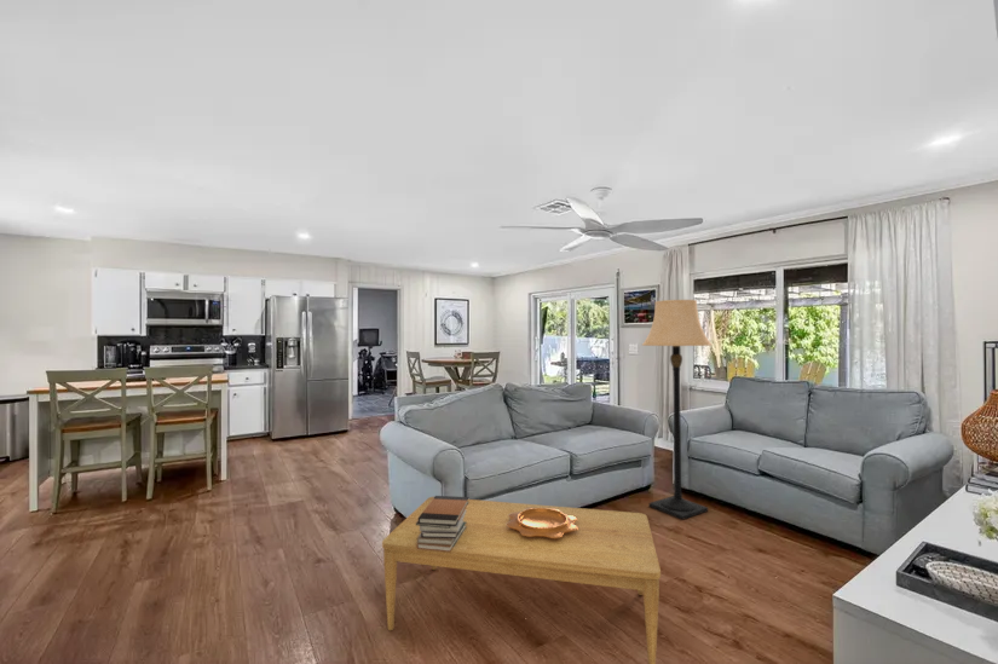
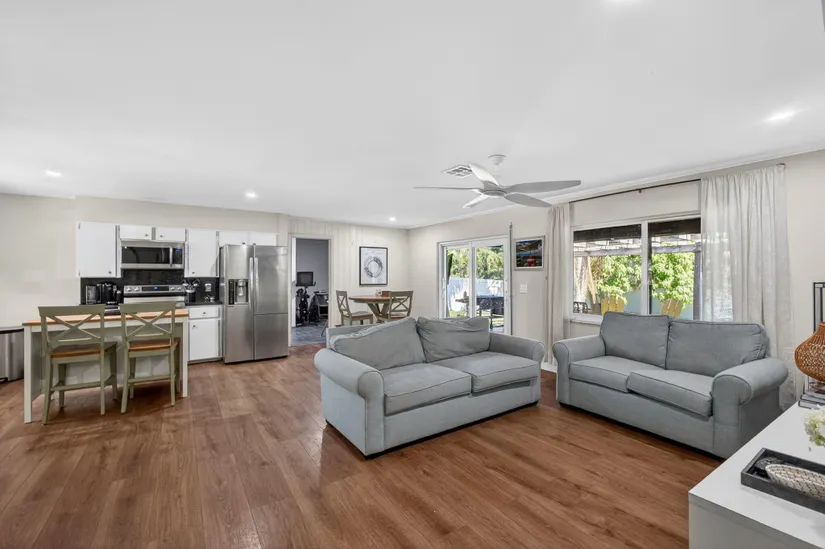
- coffee table [381,496,662,664]
- lamp [641,299,714,521]
- book stack [416,495,471,552]
- decorative bowl [506,508,578,538]
